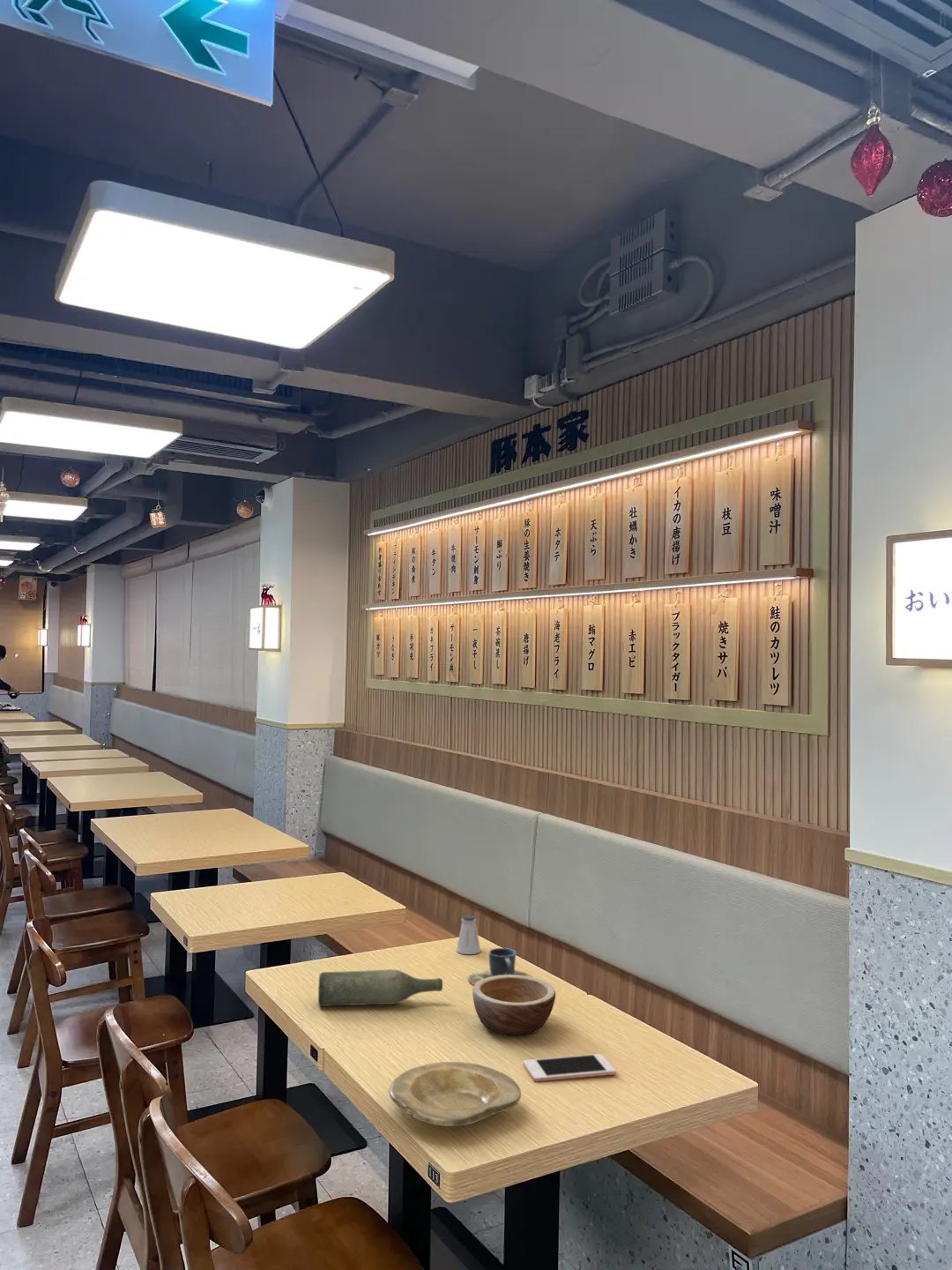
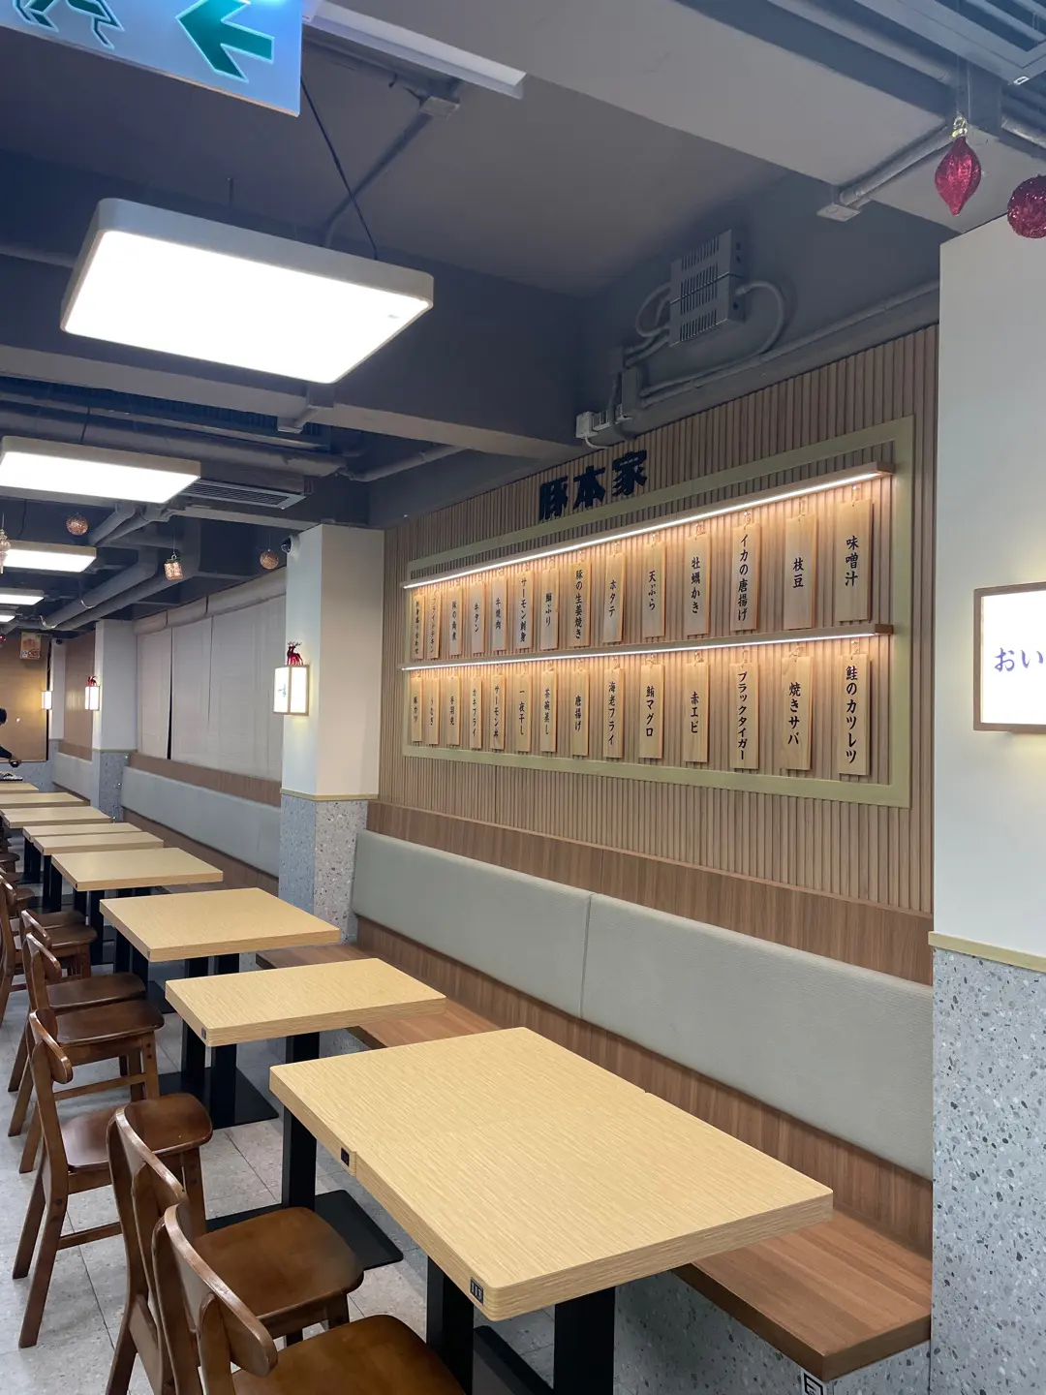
- saltshaker [456,915,481,955]
- cup [467,947,533,986]
- bottle [317,968,443,1007]
- plate [388,1061,522,1127]
- bowl [472,975,556,1037]
- cell phone [523,1053,616,1083]
